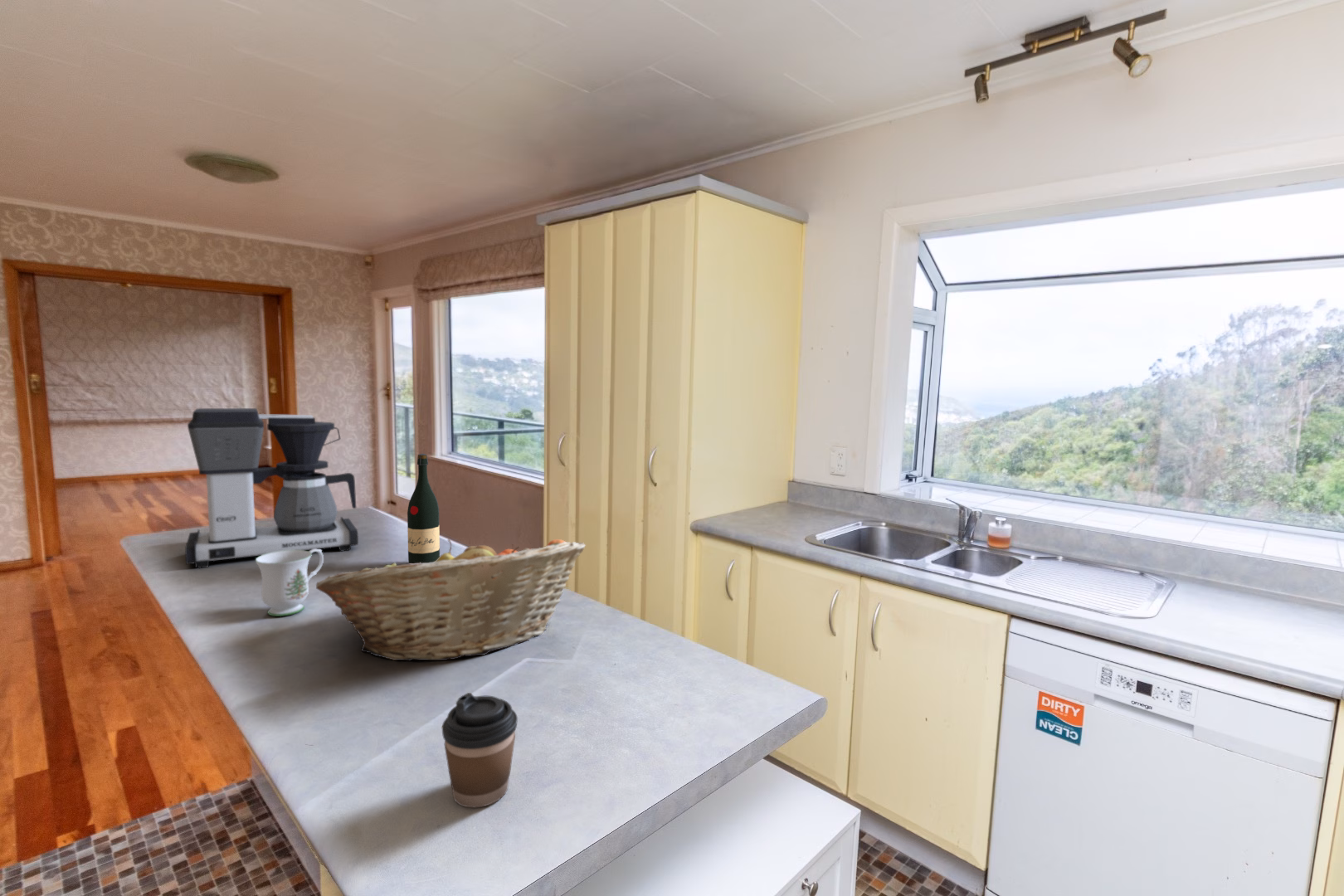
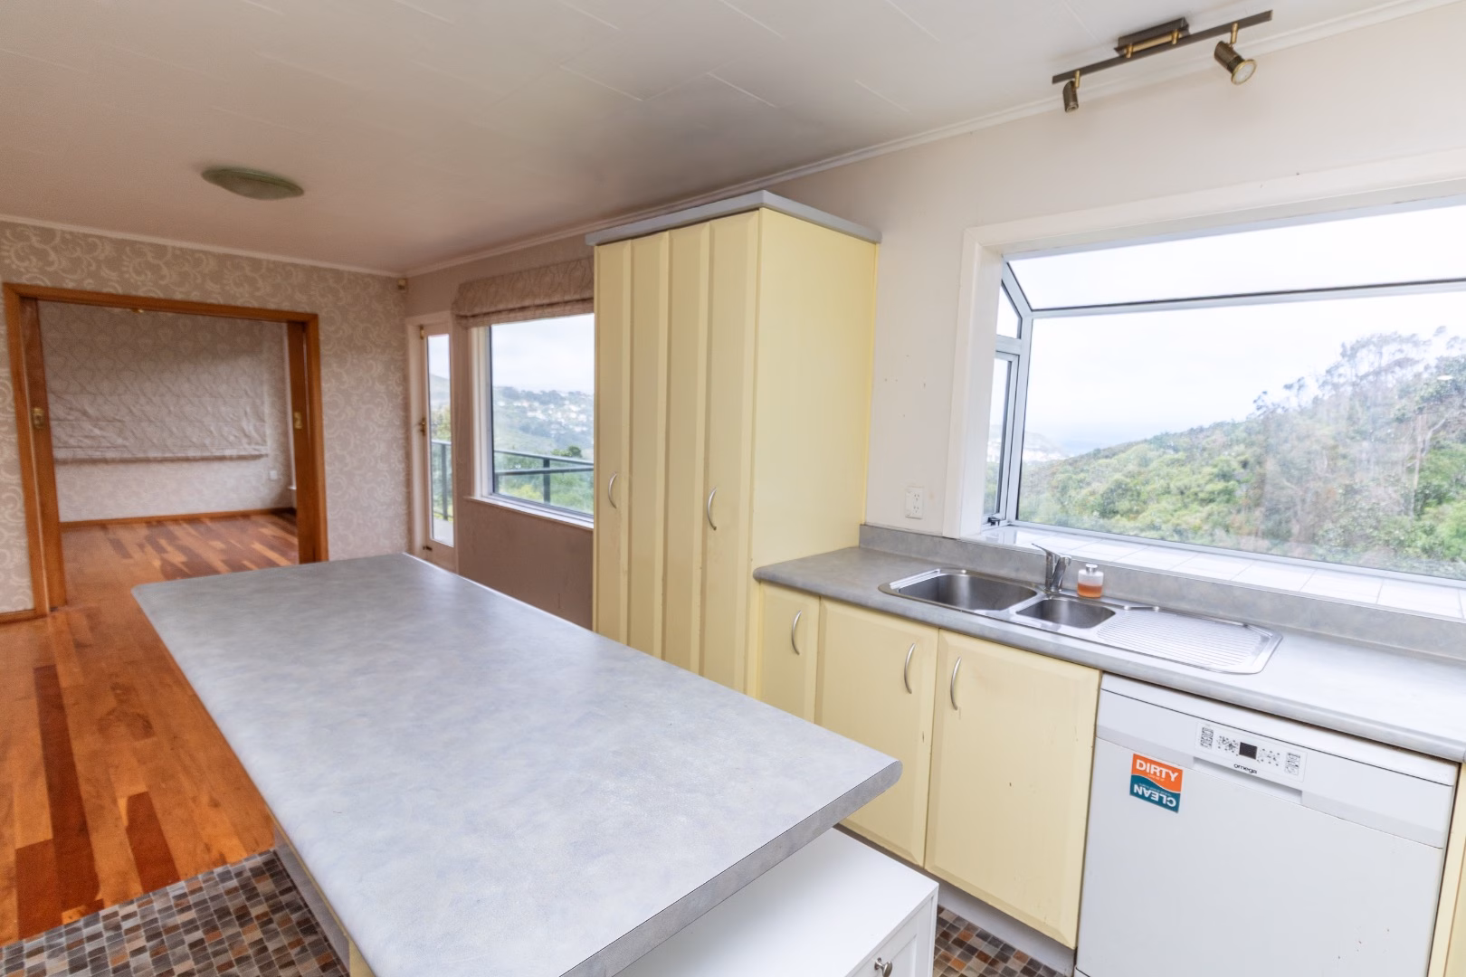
- fruit basket [315,538,587,662]
- coffee maker [184,407,359,569]
- coffee cup [441,692,519,808]
- mug [255,548,324,617]
- wine bottle [407,453,441,564]
